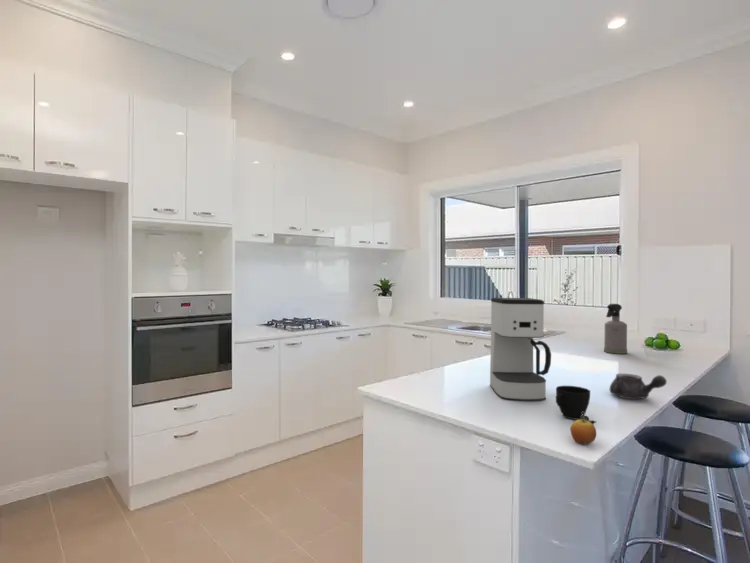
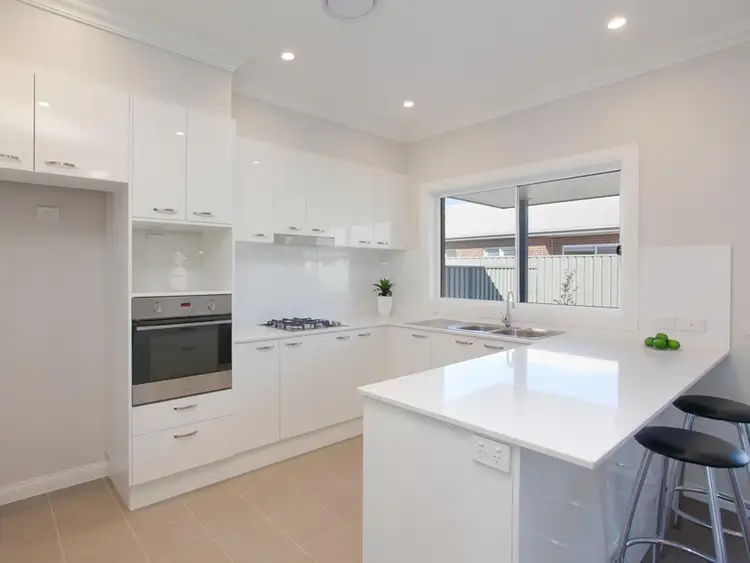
- teapot [609,373,668,400]
- coffee maker [489,297,552,402]
- fruit [569,412,598,445]
- spray bottle [603,303,628,355]
- cup [555,385,591,421]
